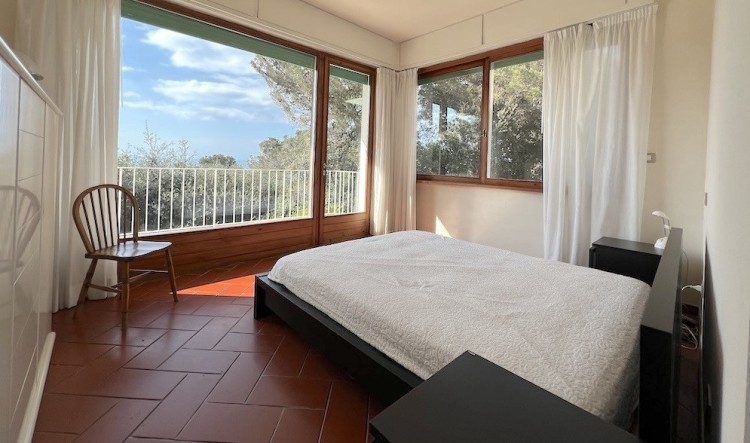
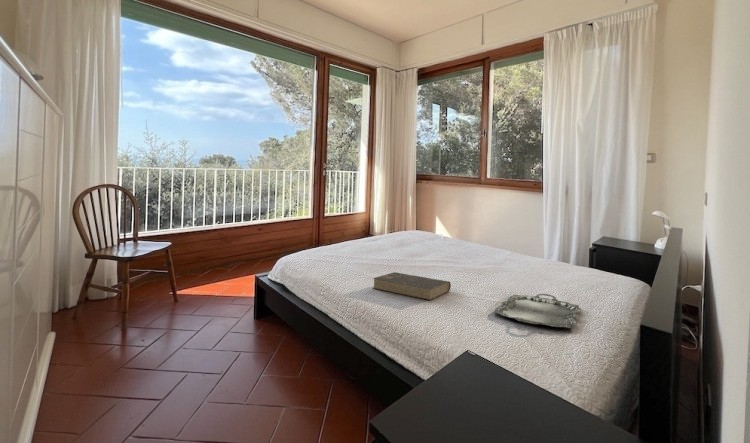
+ serving tray [493,293,582,329]
+ book [372,271,452,301]
